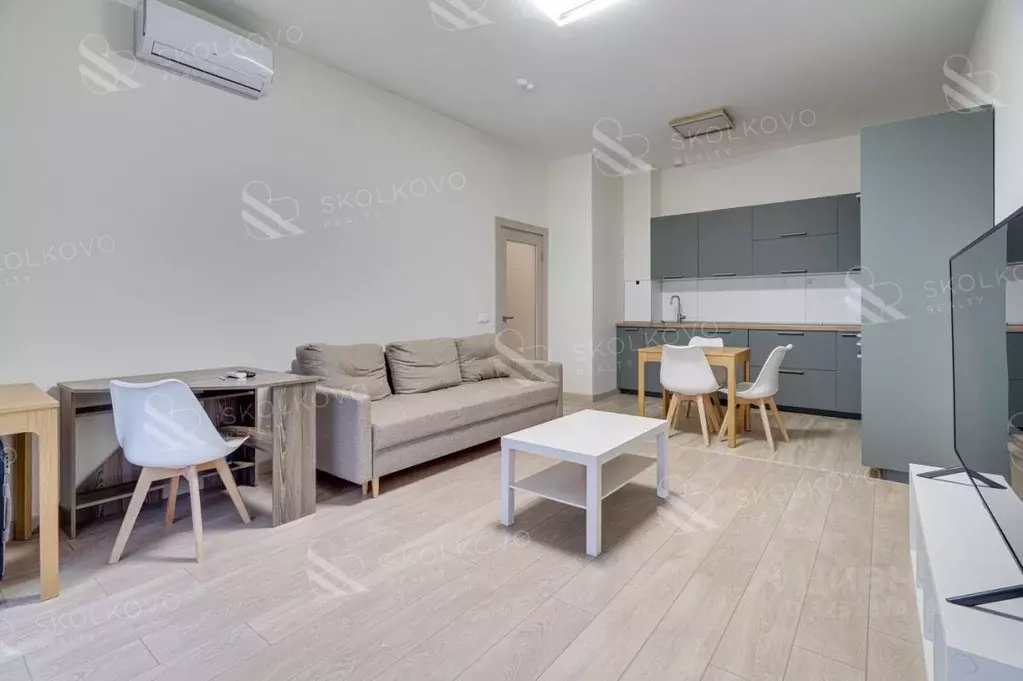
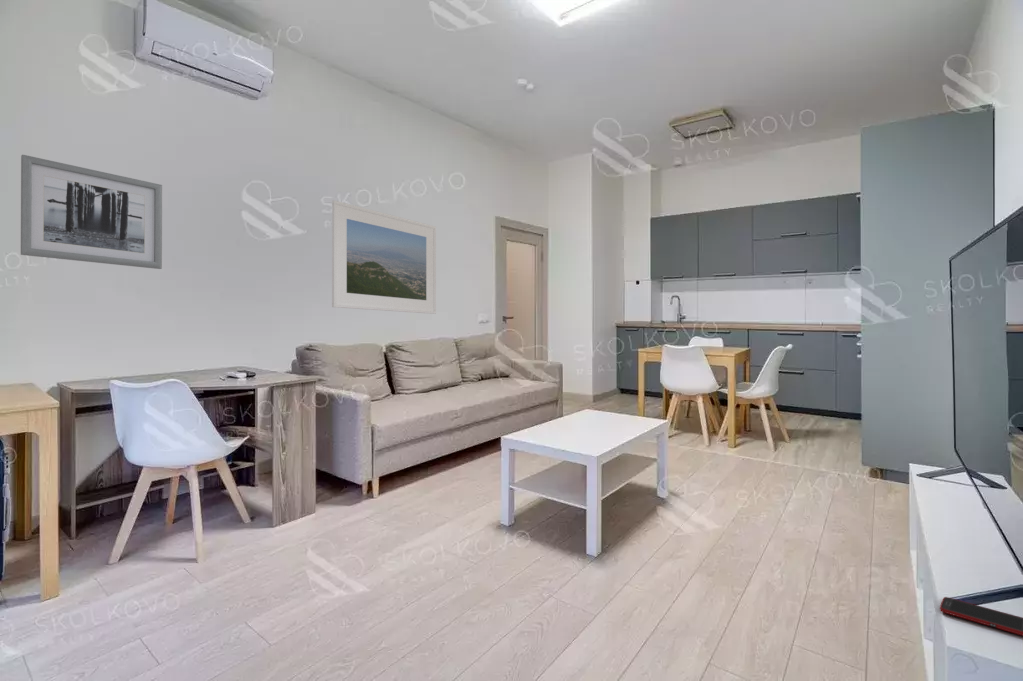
+ wall art [20,154,163,270]
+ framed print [331,199,437,315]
+ cell phone [939,596,1023,637]
